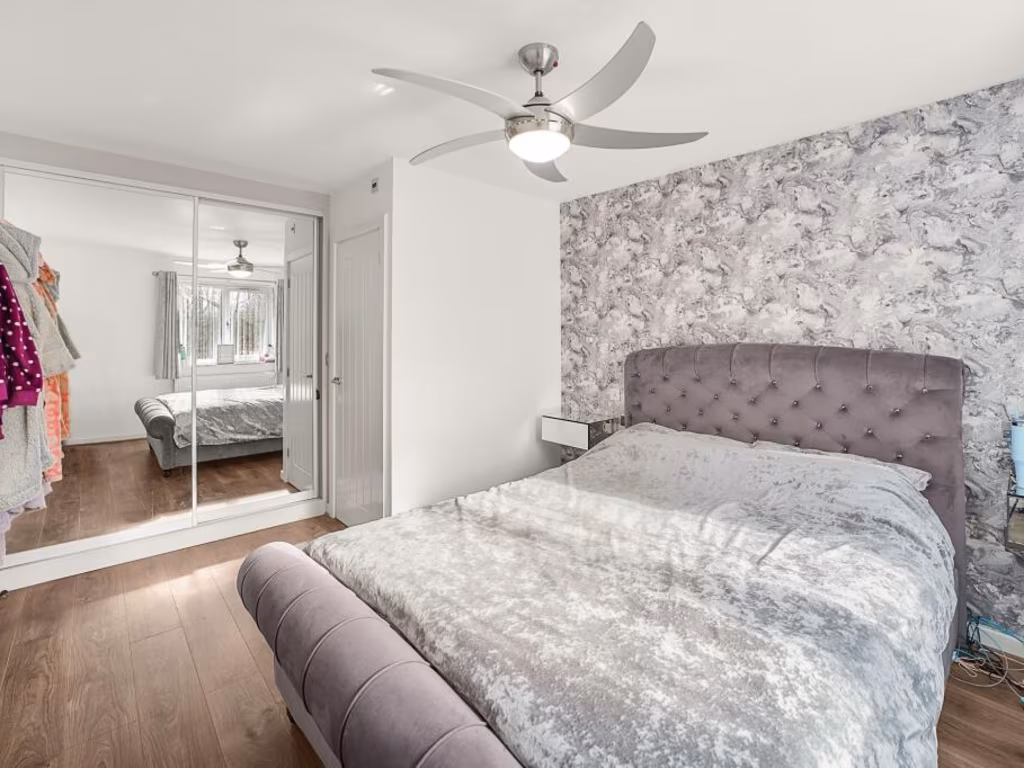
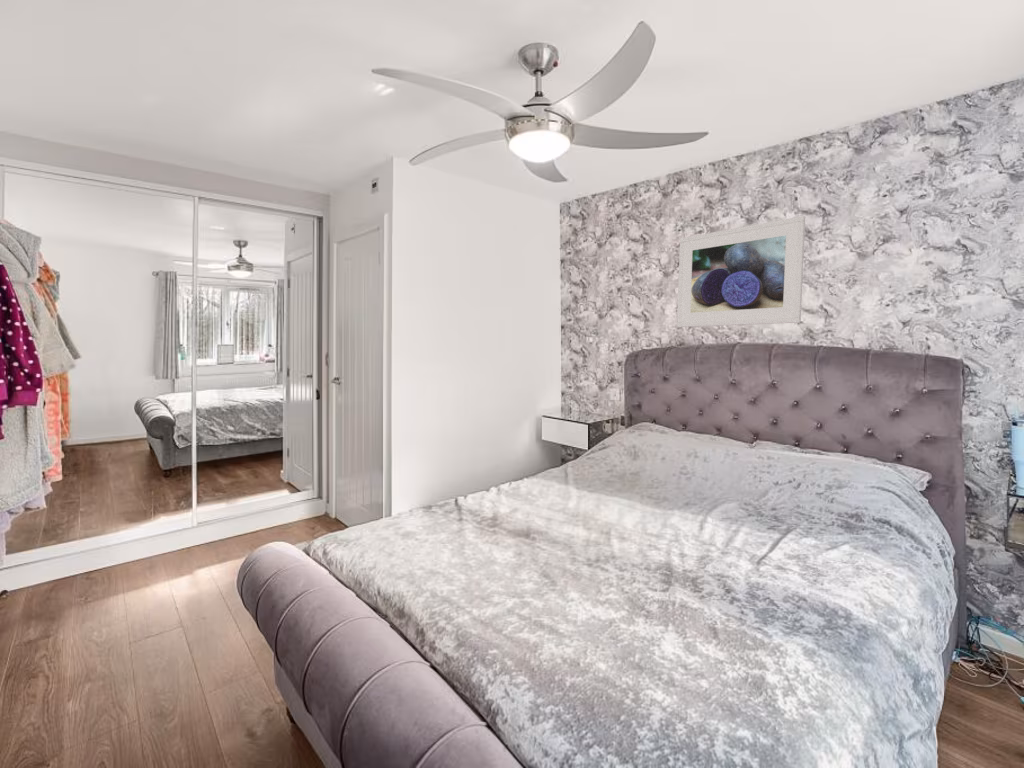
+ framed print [676,215,806,328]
